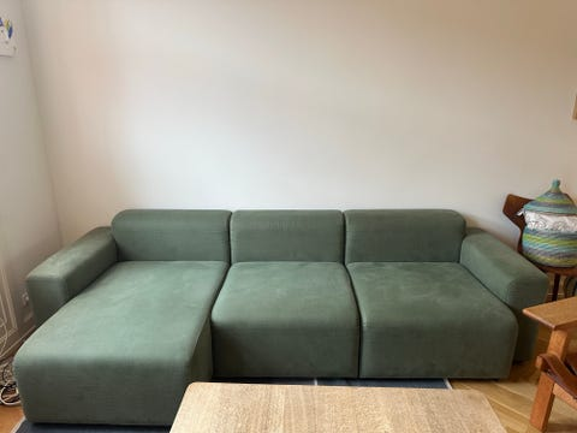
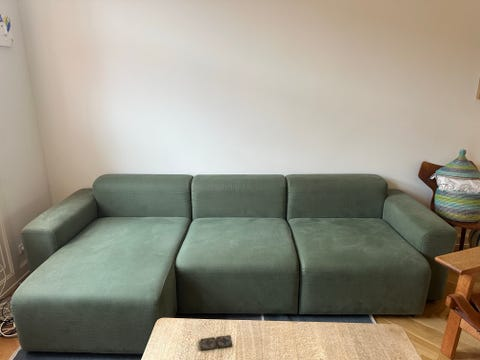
+ coaster [200,334,234,352]
